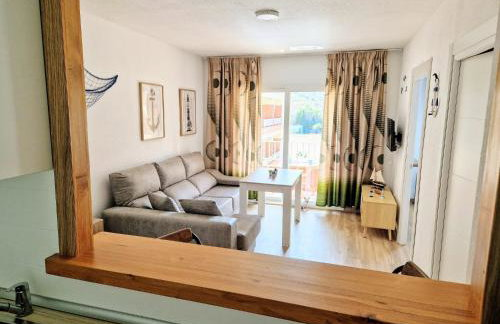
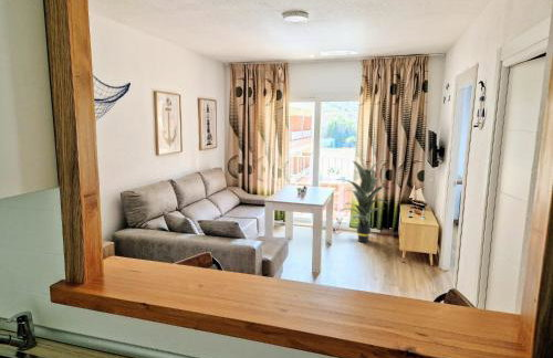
+ indoor plant [337,154,390,243]
